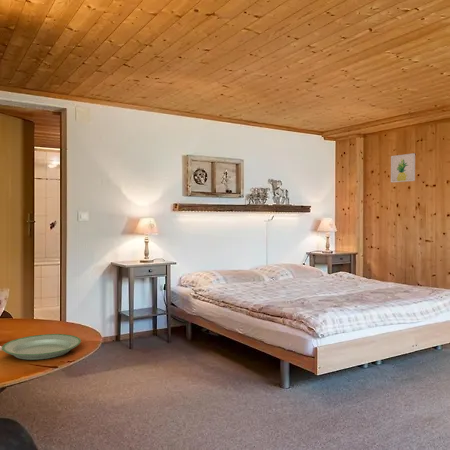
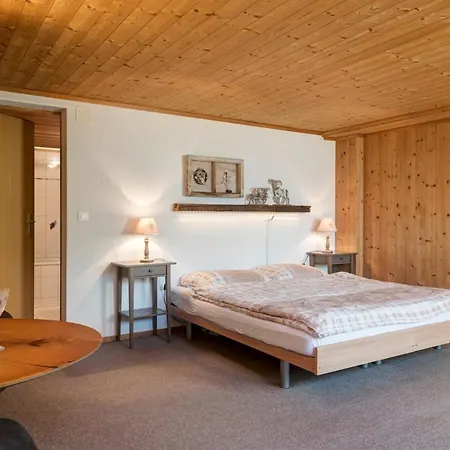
- plate [1,333,82,361]
- wall art [390,152,416,183]
